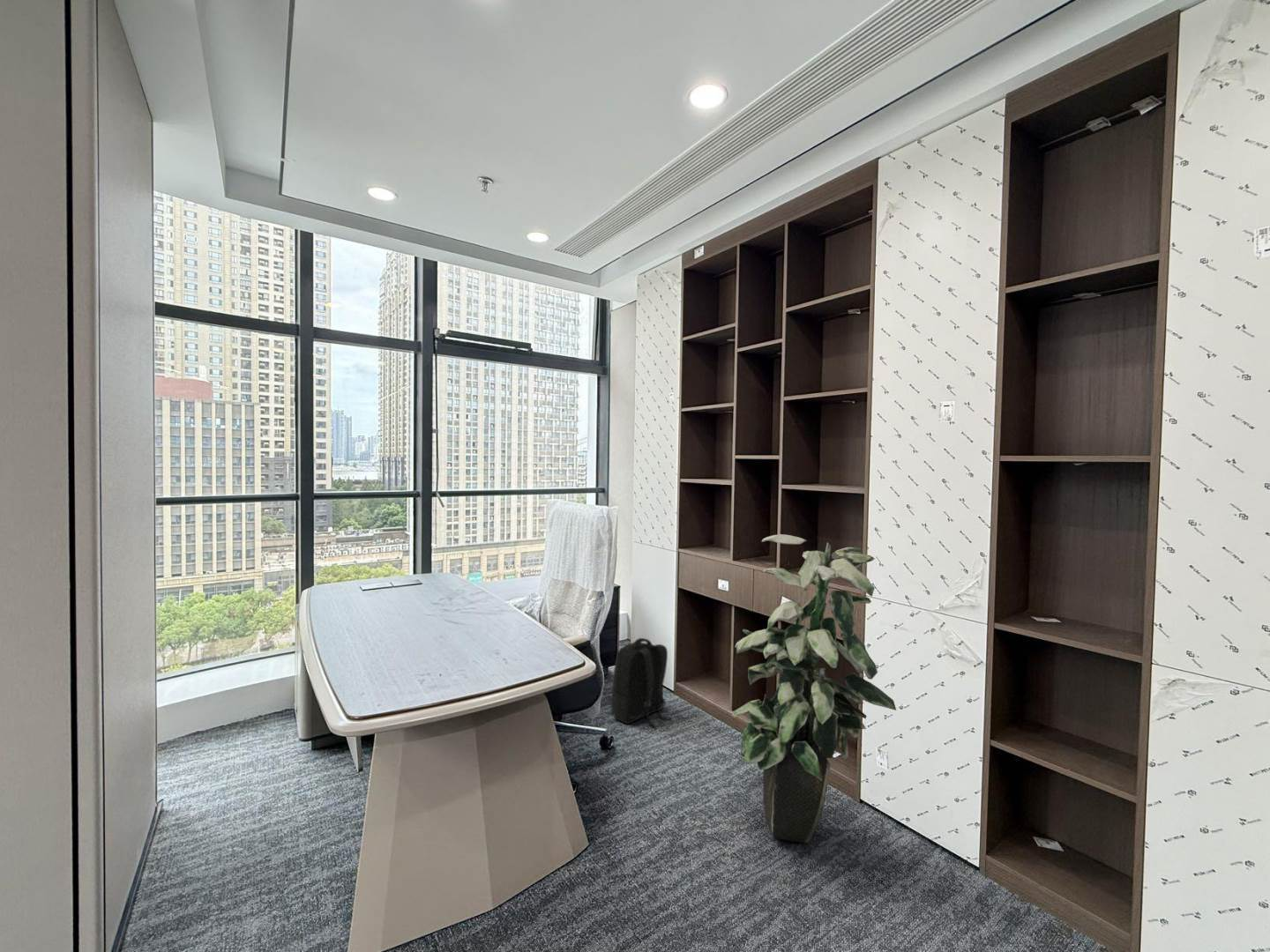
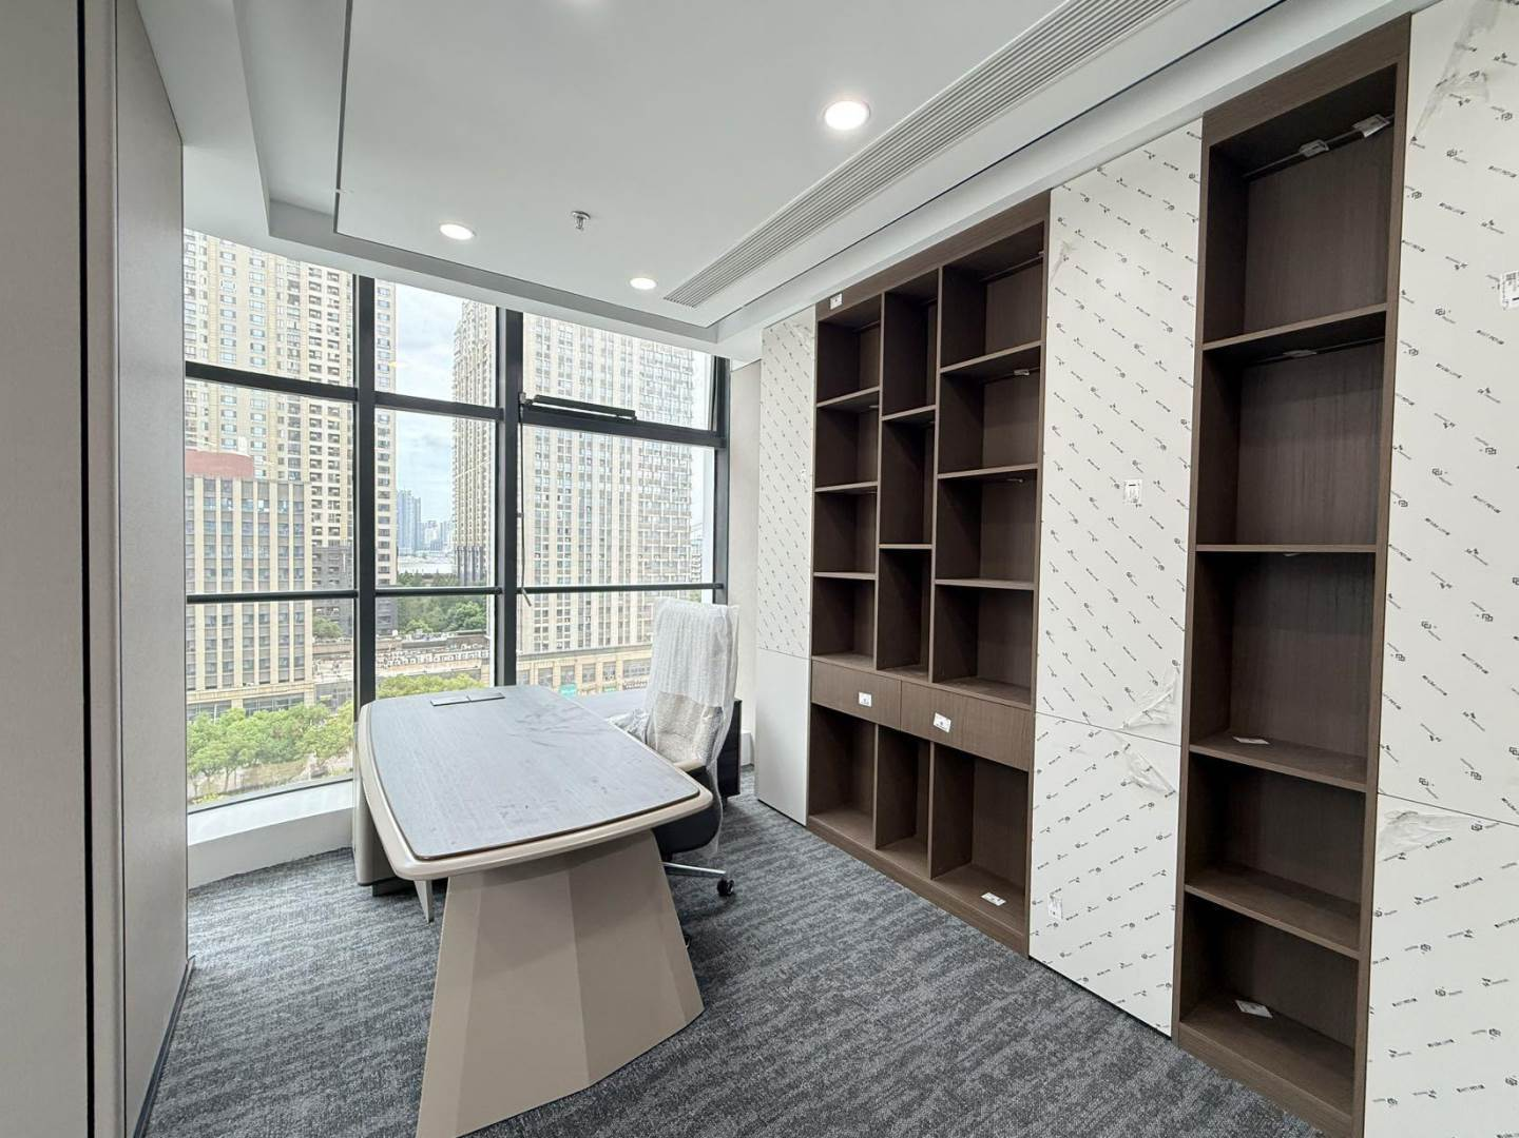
- indoor plant [731,533,897,844]
- backpack [610,637,673,728]
